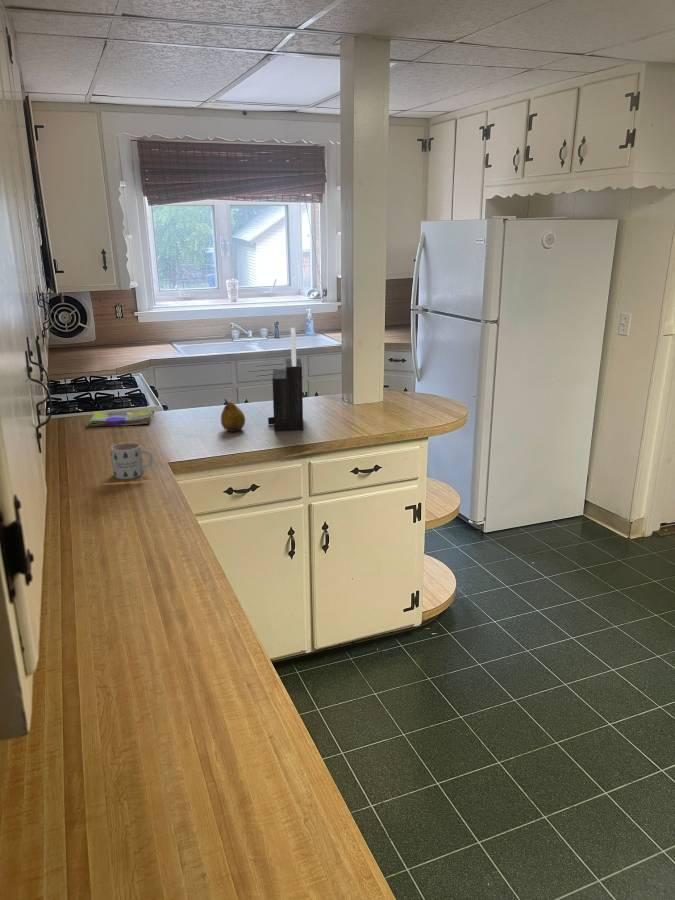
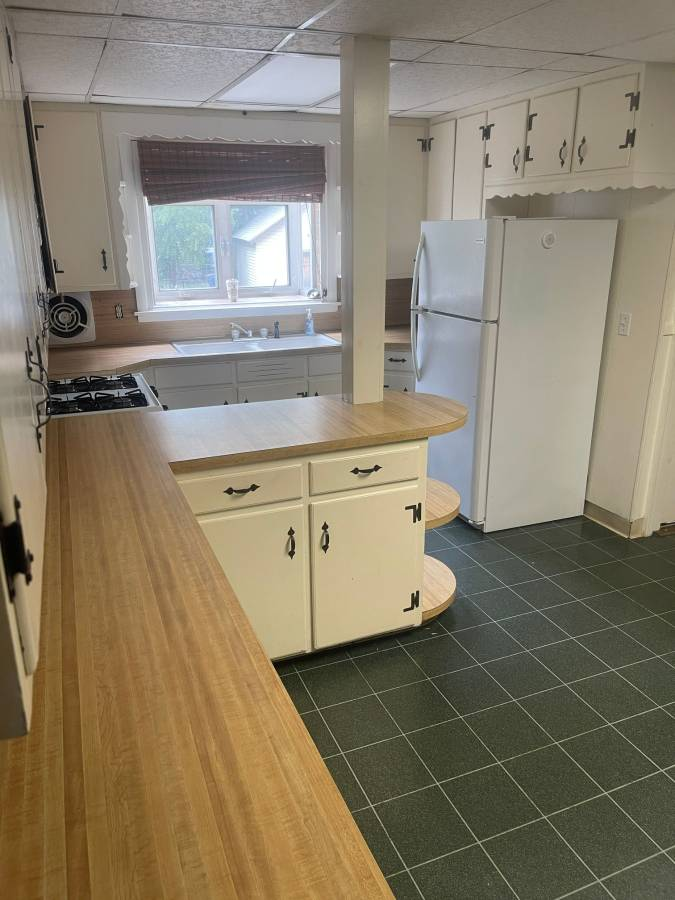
- knife block [267,327,304,432]
- dish towel [85,408,155,428]
- fruit [220,398,246,433]
- mug [110,441,154,480]
